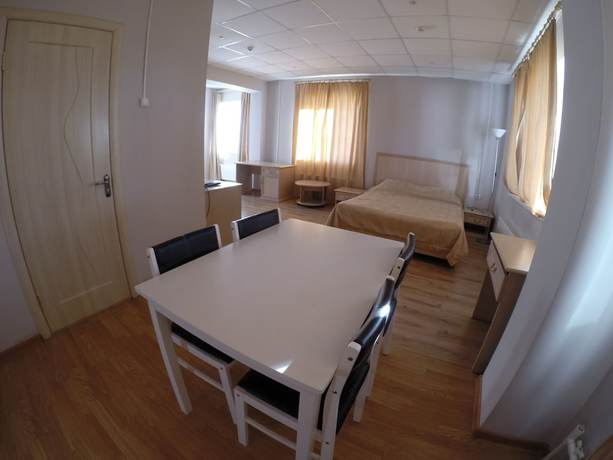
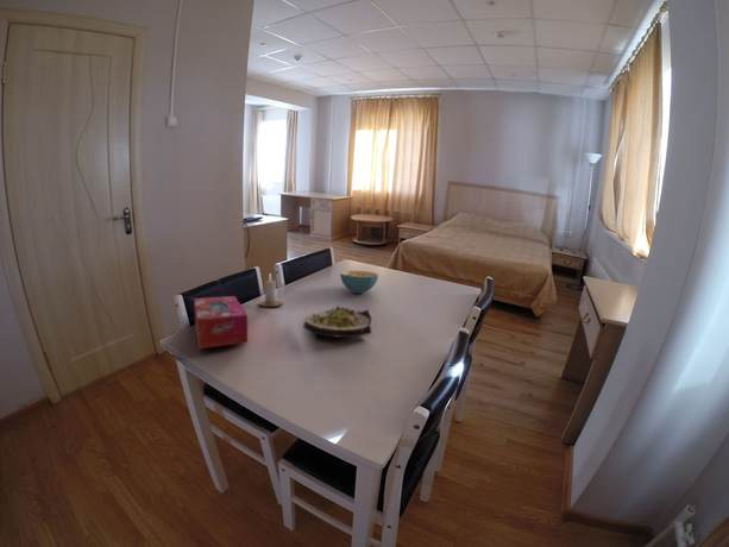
+ salad plate [302,304,373,339]
+ candle [257,275,283,308]
+ cereal bowl [339,270,379,295]
+ tissue box [193,295,249,350]
